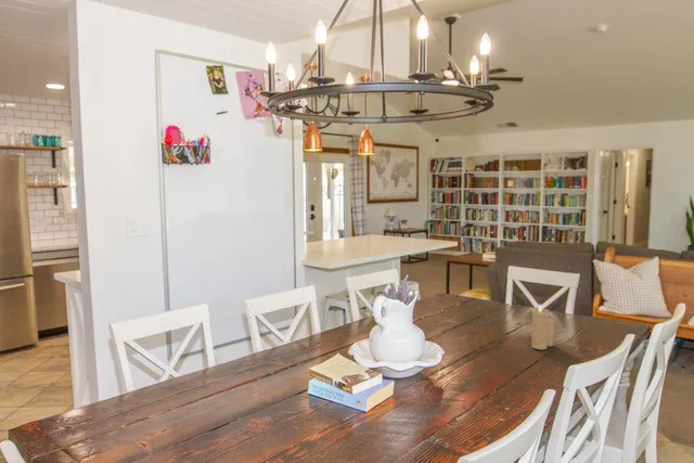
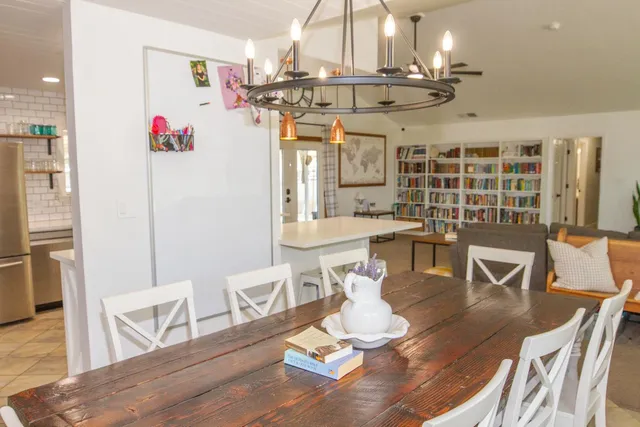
- candle [530,304,555,350]
